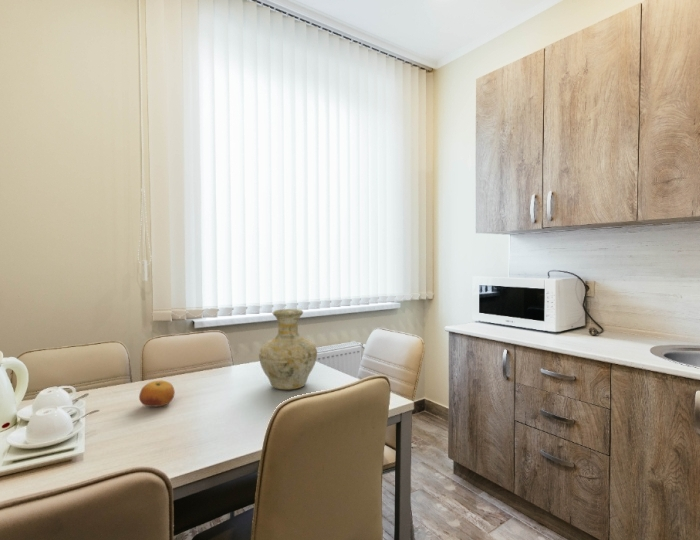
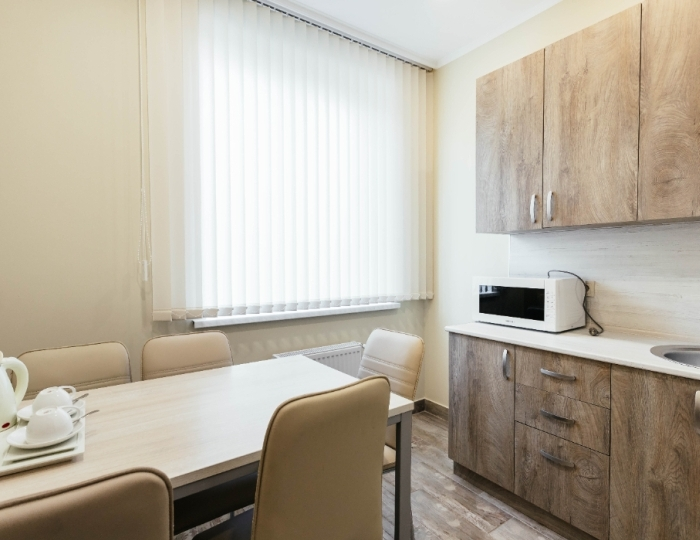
- fruit [138,379,176,408]
- vase [258,308,318,391]
